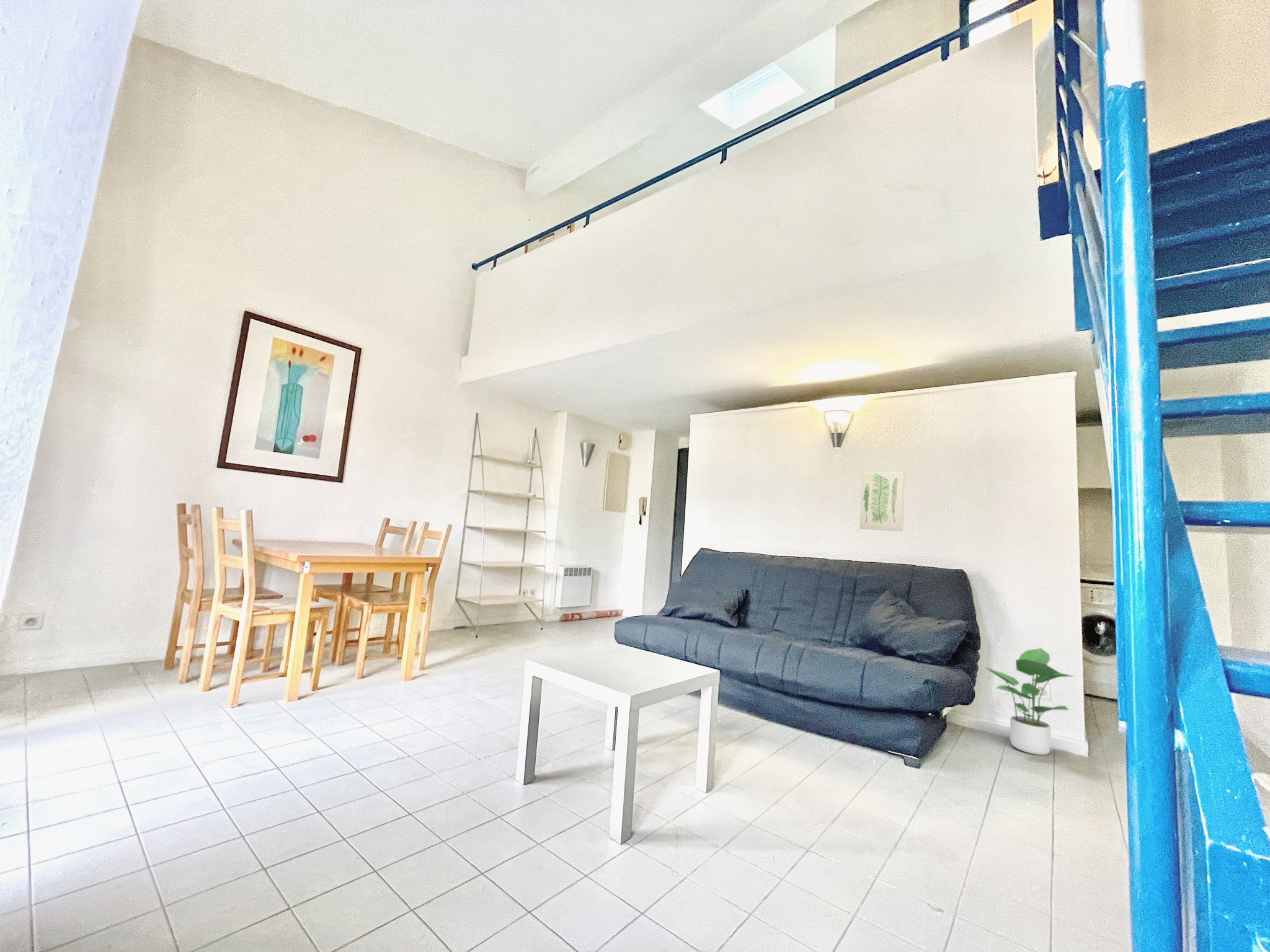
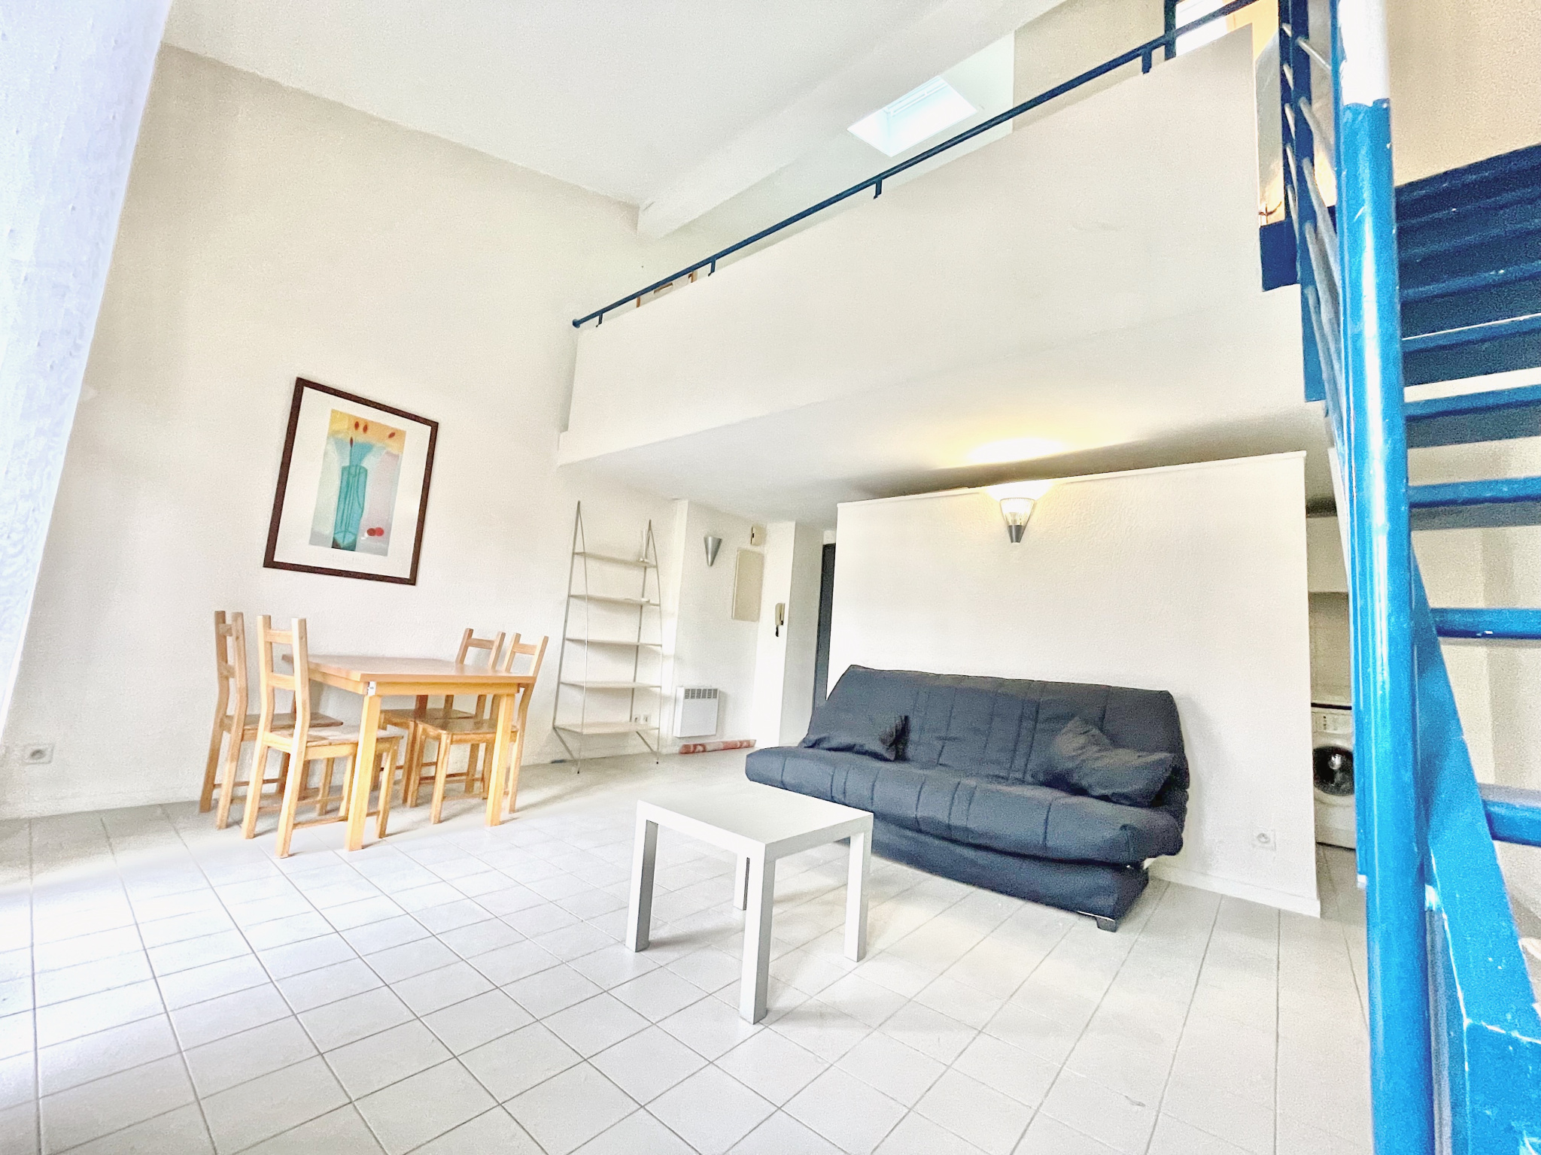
- potted plant [983,648,1074,756]
- wall art [859,472,905,532]
